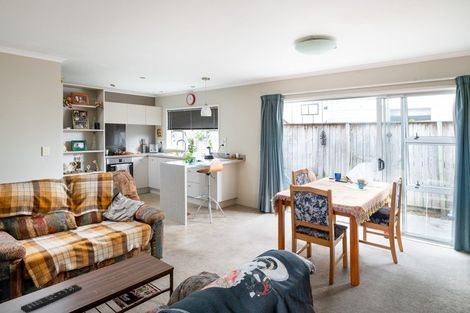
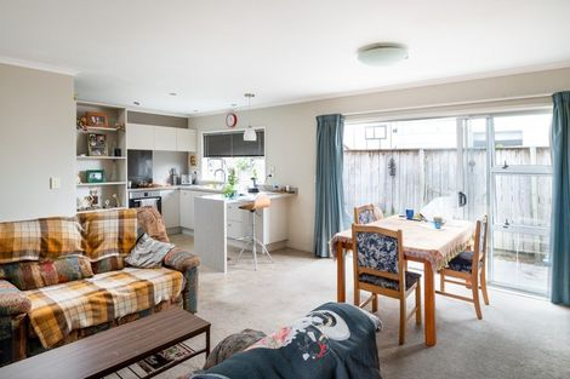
- remote control [20,284,83,313]
